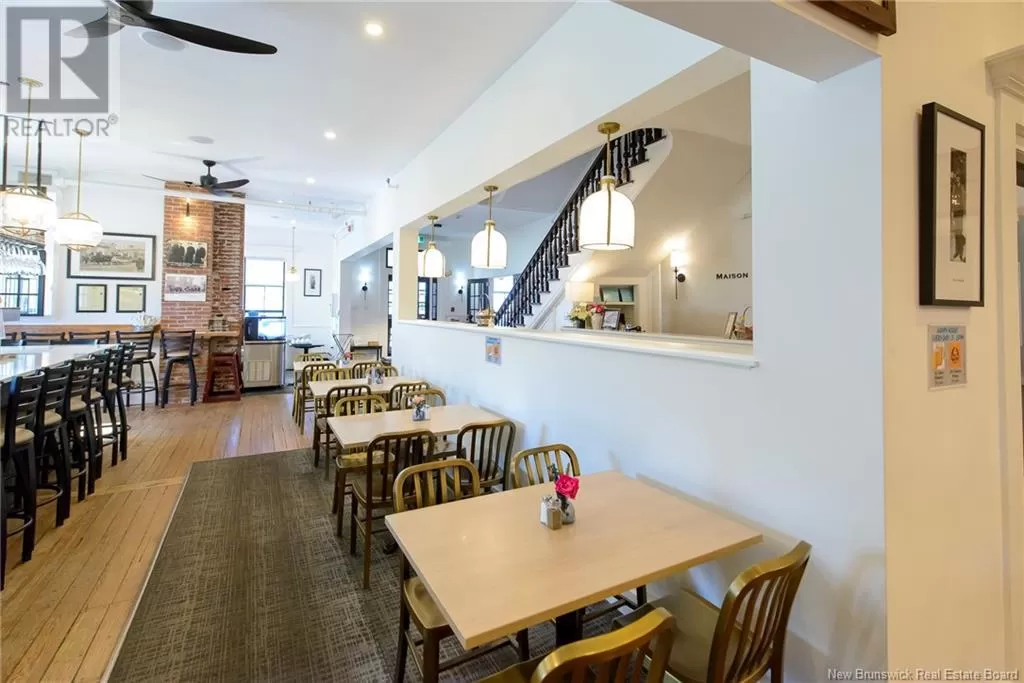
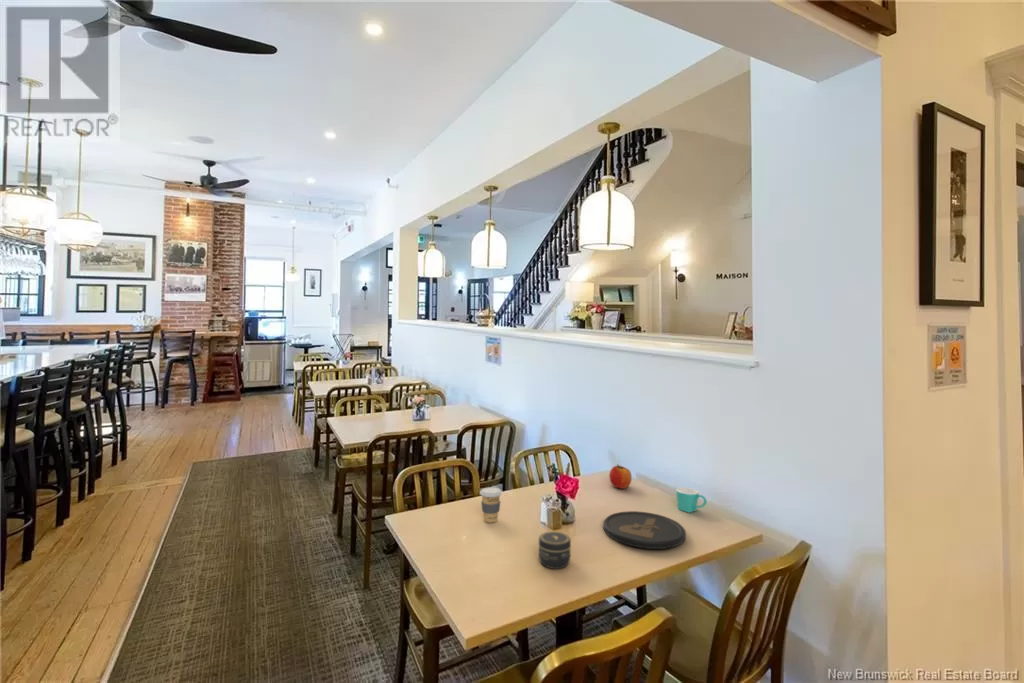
+ apple [608,464,633,490]
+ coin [602,510,687,550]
+ jar [538,531,572,570]
+ mug [675,486,708,514]
+ coffee cup [479,486,503,523]
